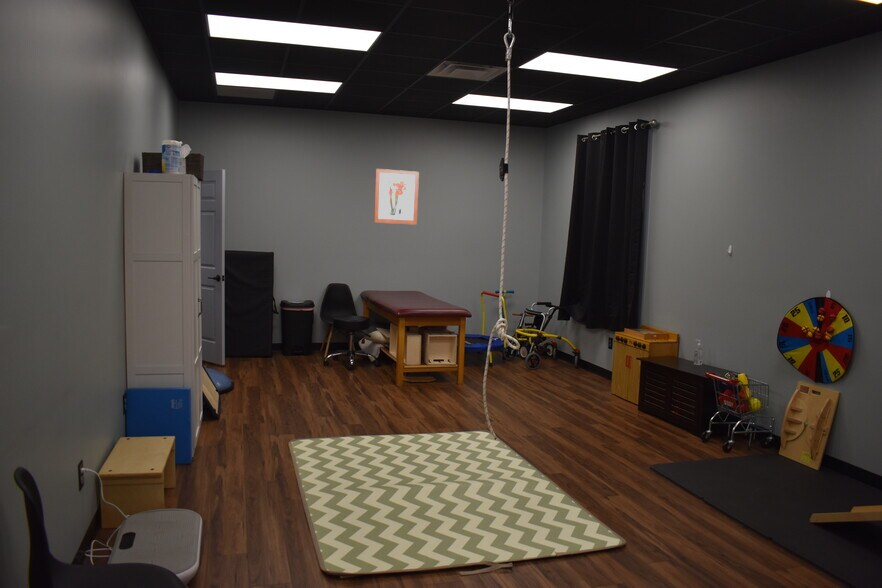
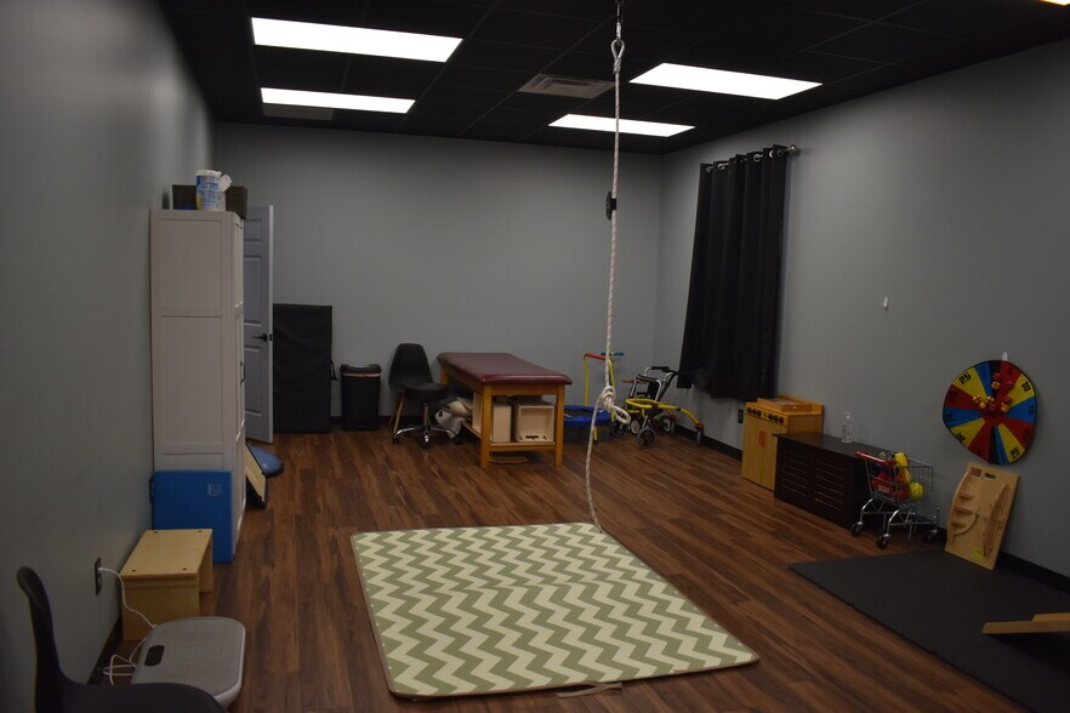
- wall art [373,168,420,226]
